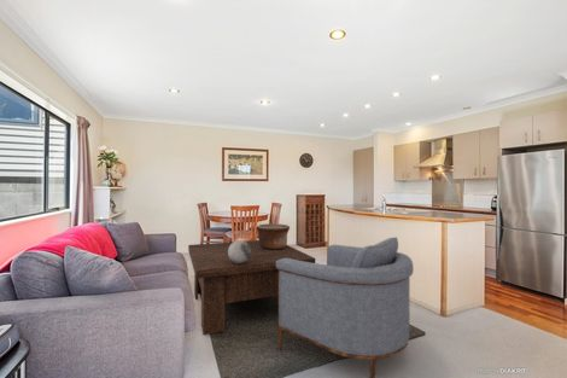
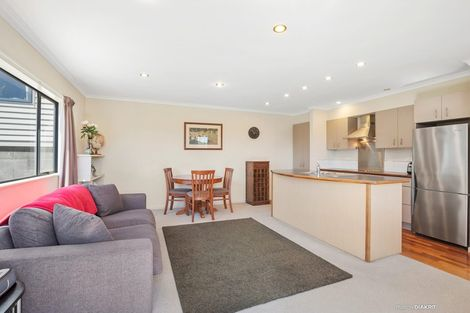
- ceramic pot [256,222,291,250]
- coffee table [187,239,316,336]
- decorative sphere [228,239,251,263]
- armchair [276,235,415,378]
